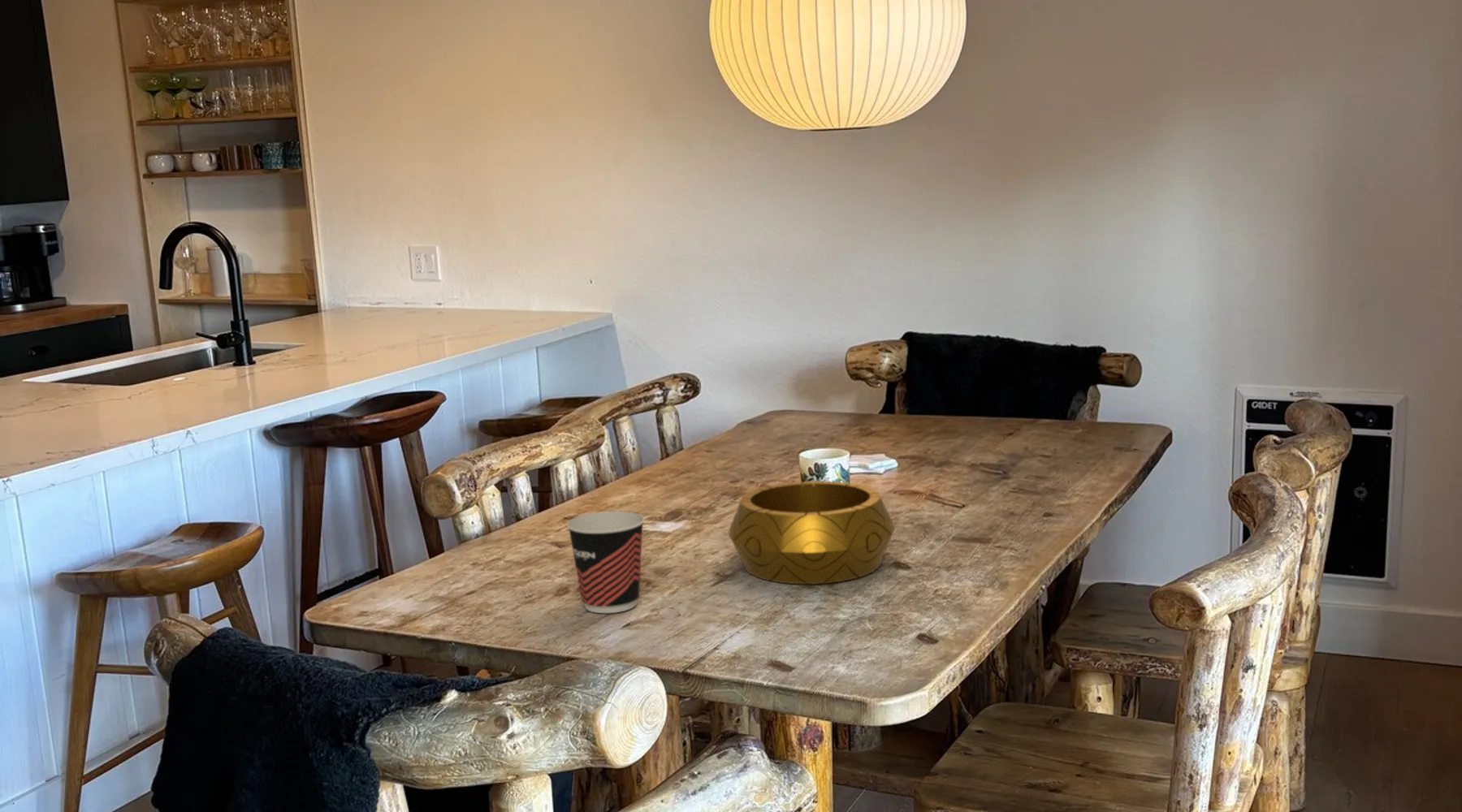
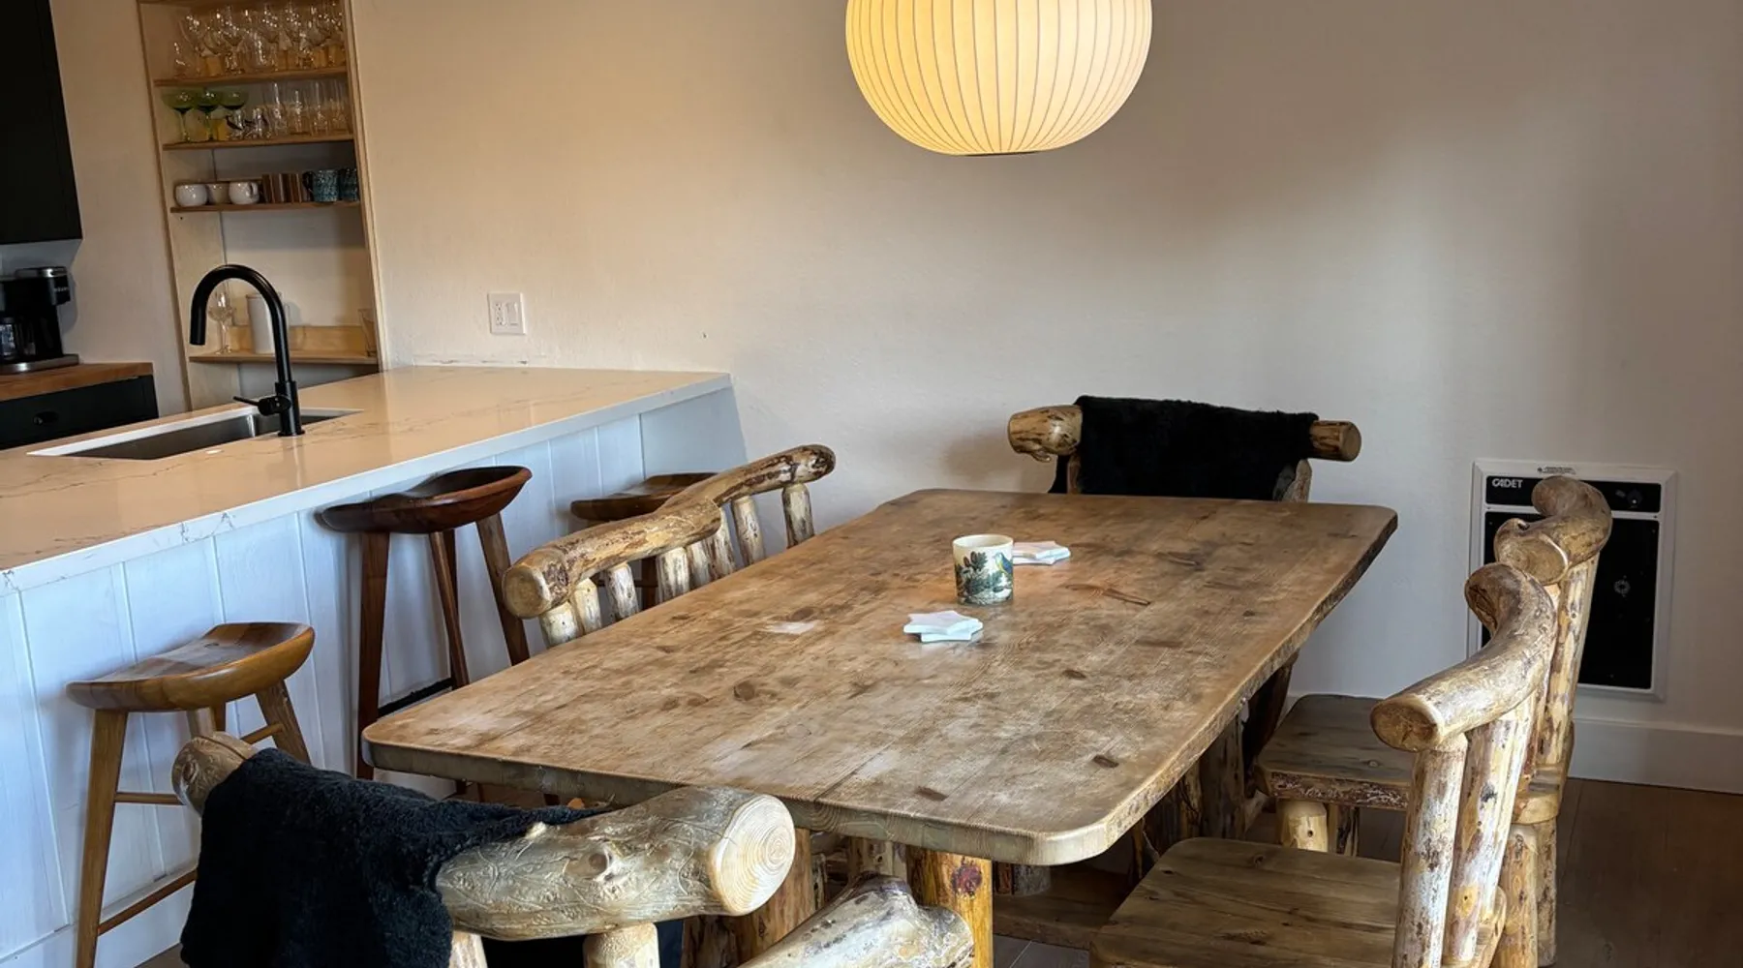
- decorative bowl [728,481,896,585]
- cup [565,511,646,614]
